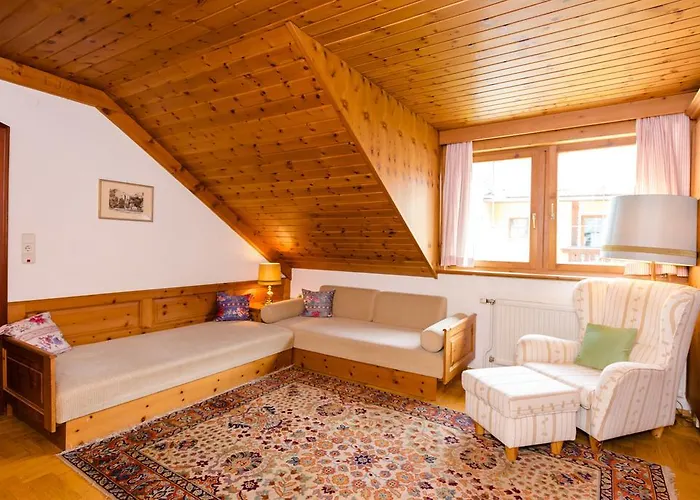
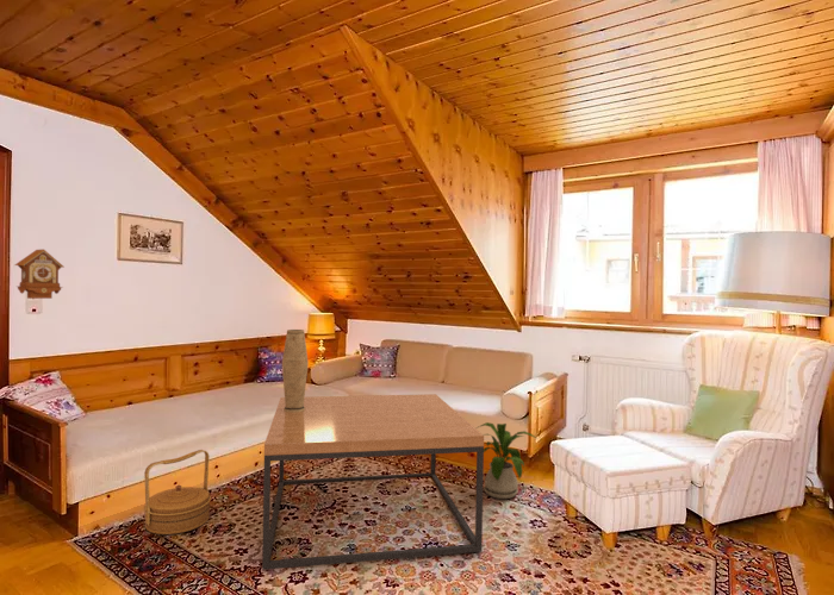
+ house plant [475,421,537,500]
+ vase [281,328,310,412]
+ basket [143,449,212,536]
+ coffee table [261,393,485,571]
+ cuckoo clock [13,248,66,300]
